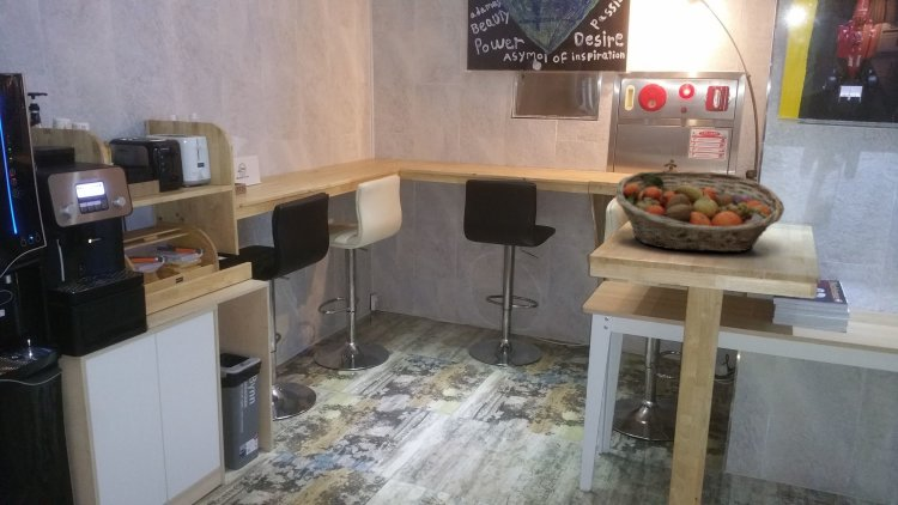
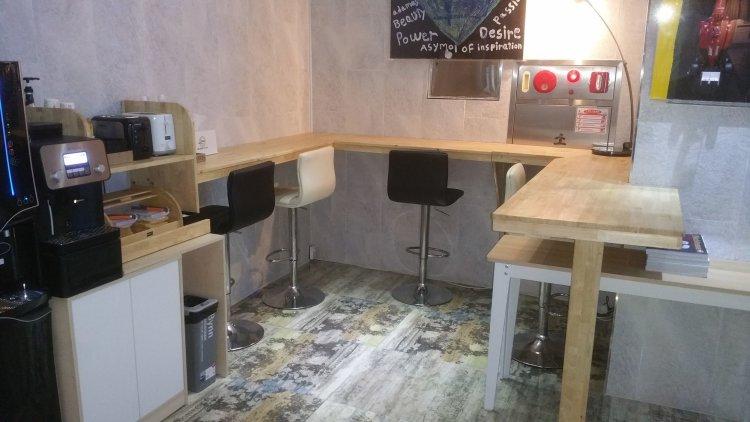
- fruit basket [614,170,785,254]
